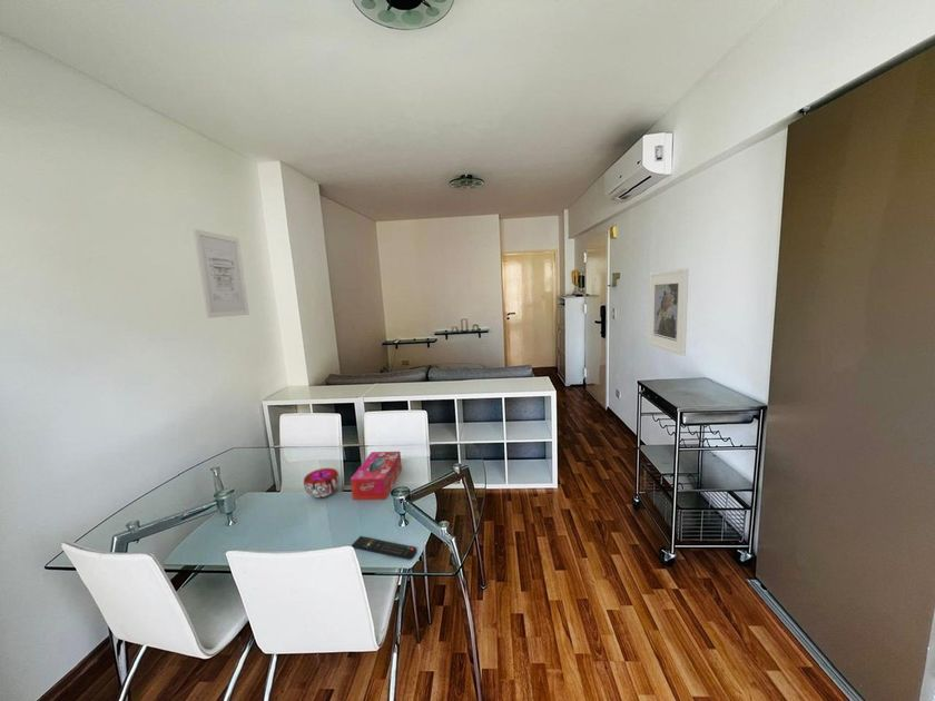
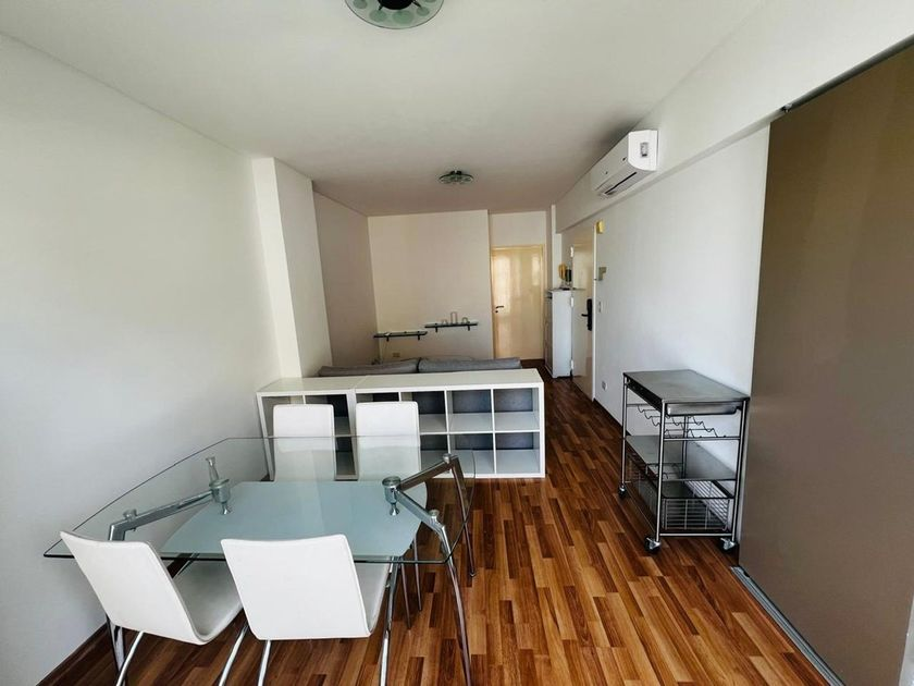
- wall art [193,228,250,319]
- tissue box [350,451,403,501]
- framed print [647,267,689,357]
- remote control [351,535,417,561]
- decorative bowl [303,467,339,498]
